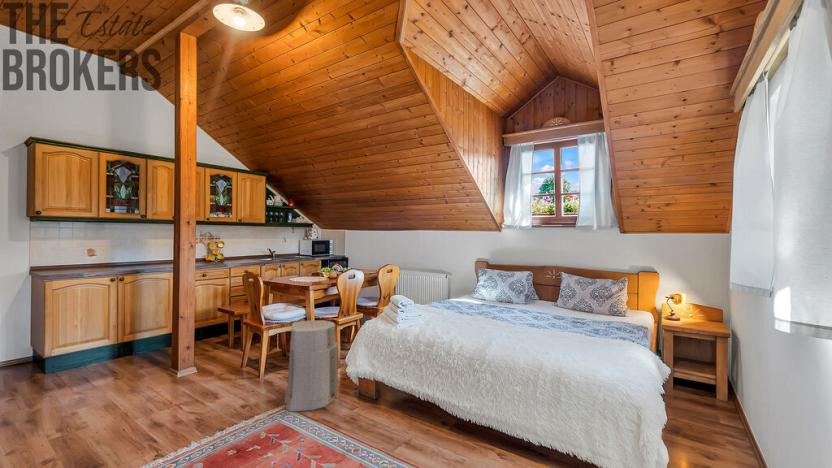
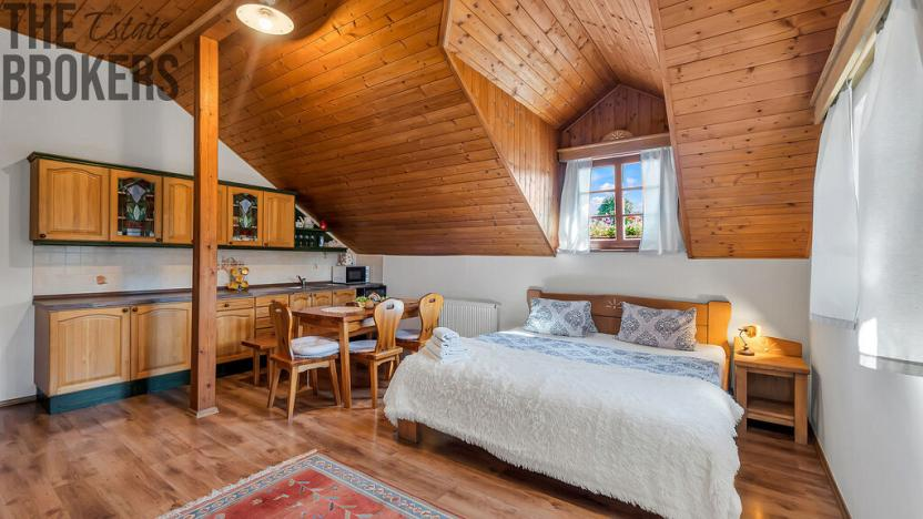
- air purifier [284,319,339,413]
